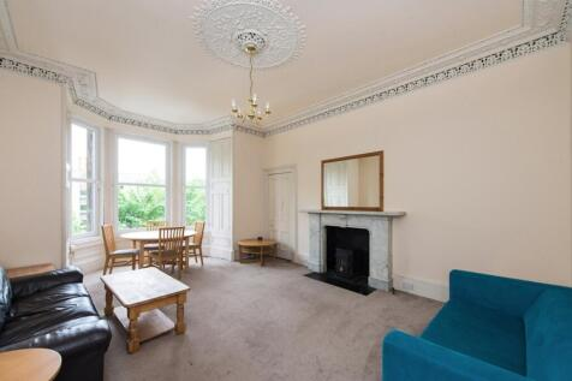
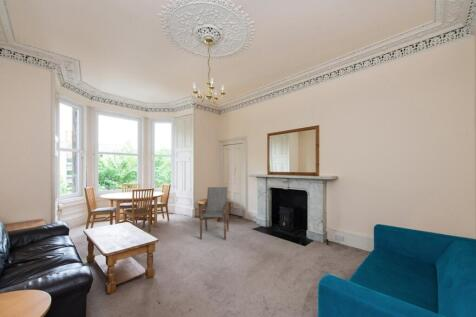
+ armchair [199,186,230,241]
